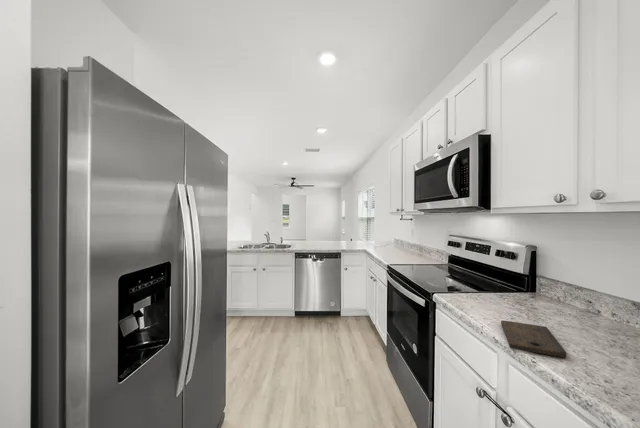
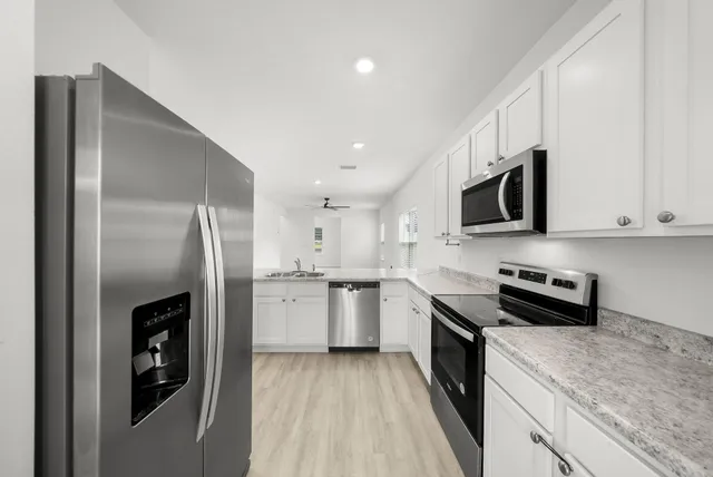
- cutting board [500,319,568,359]
